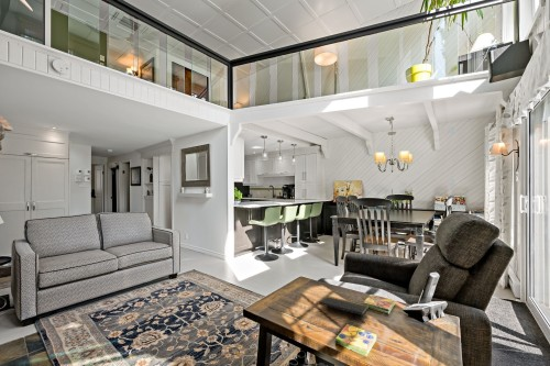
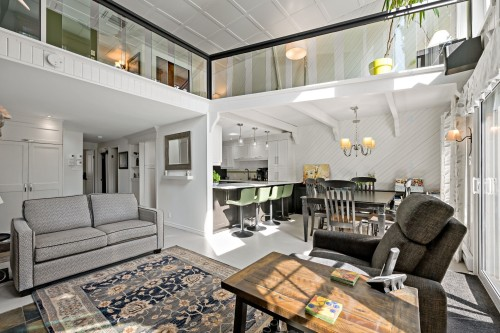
- notepad [318,295,369,322]
